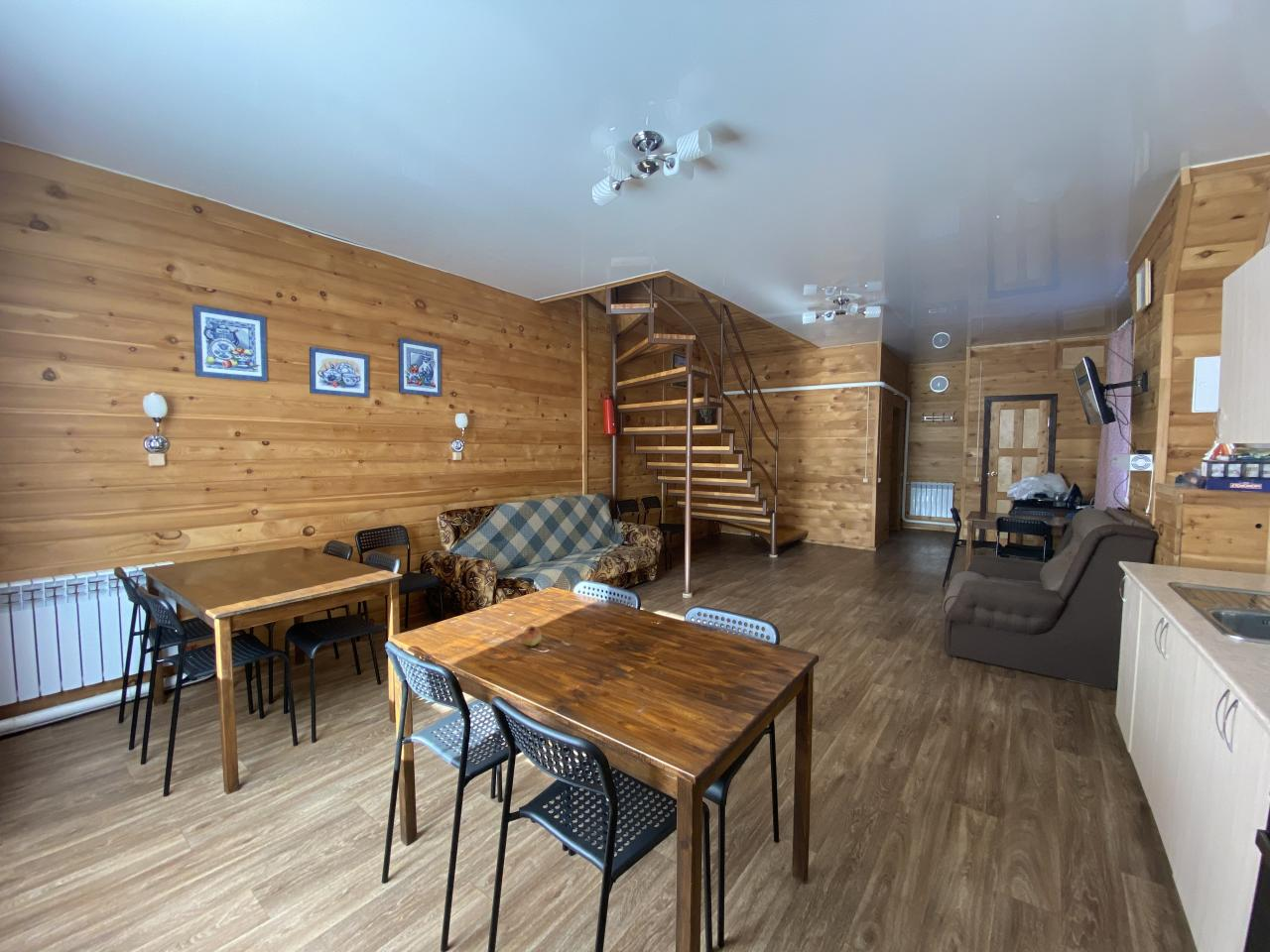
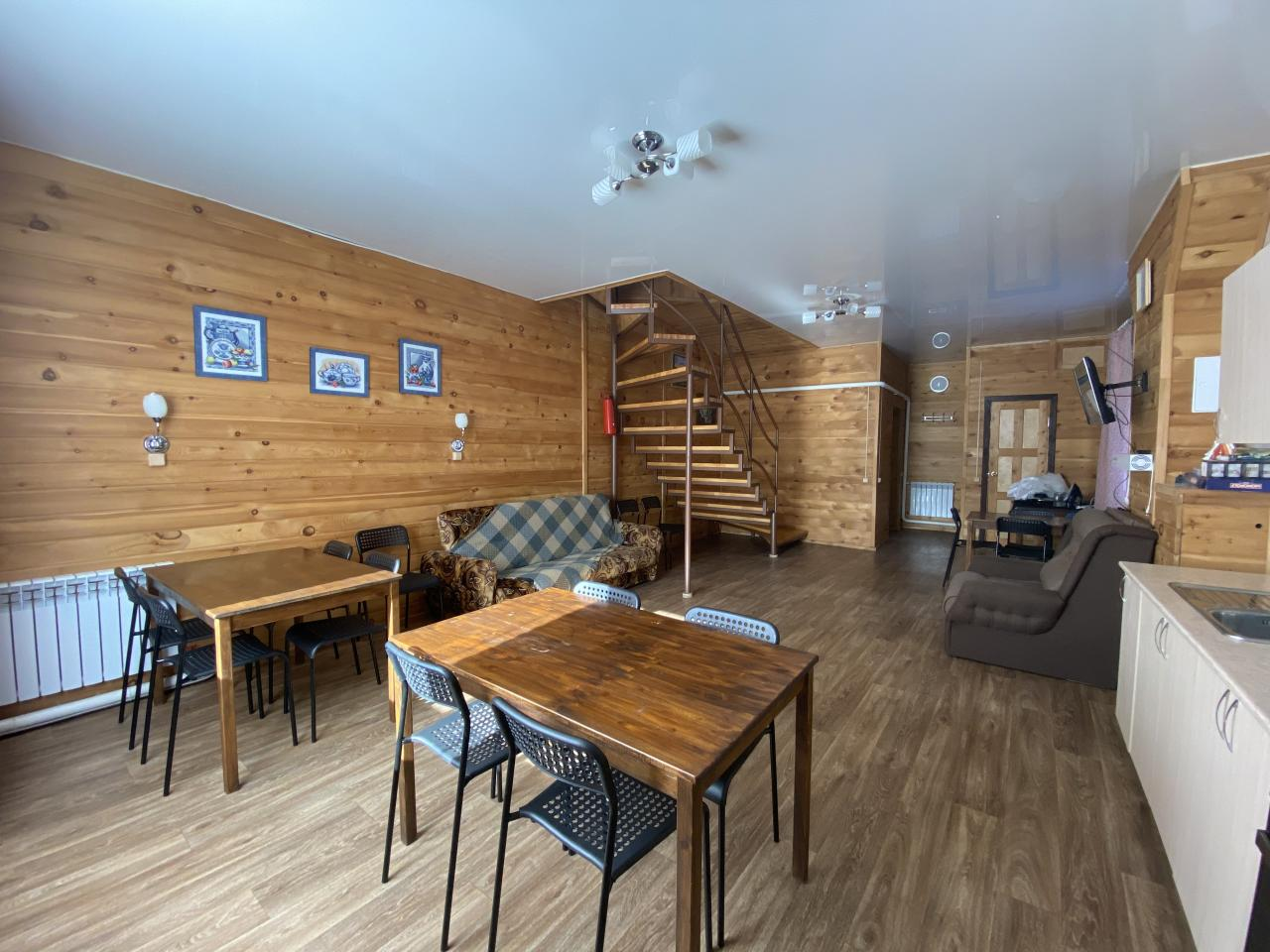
- fruit [521,625,543,647]
